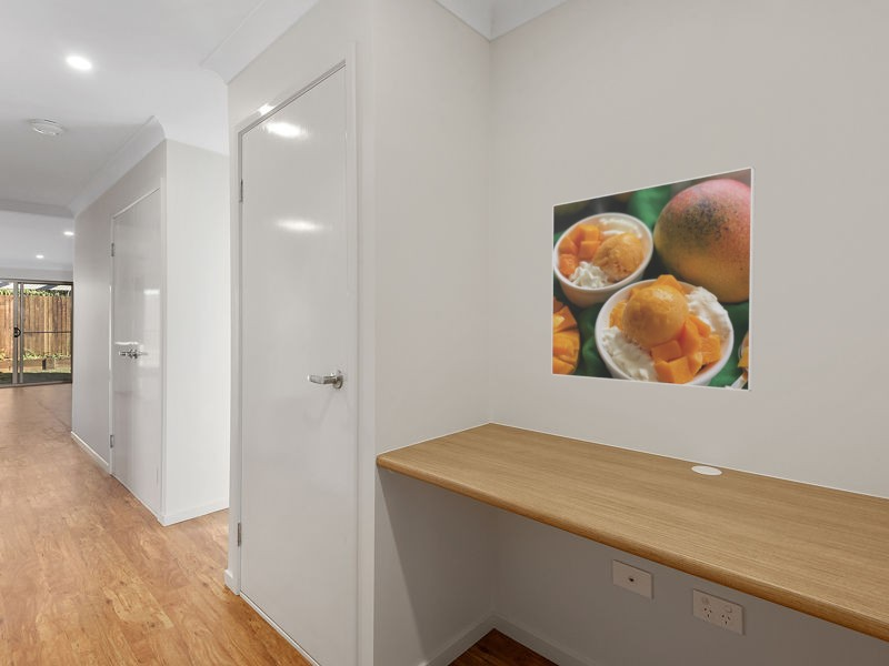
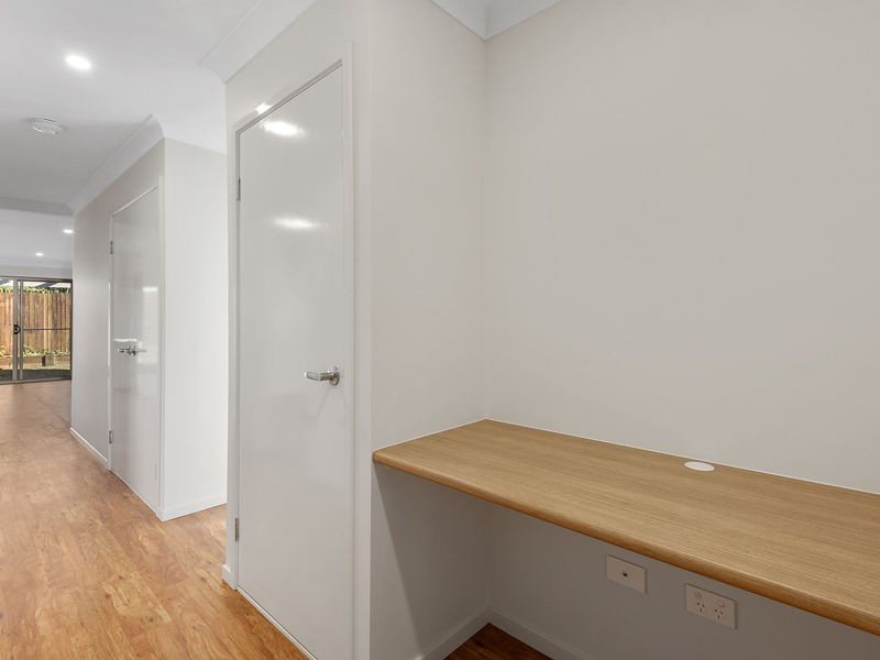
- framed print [550,165,757,393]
